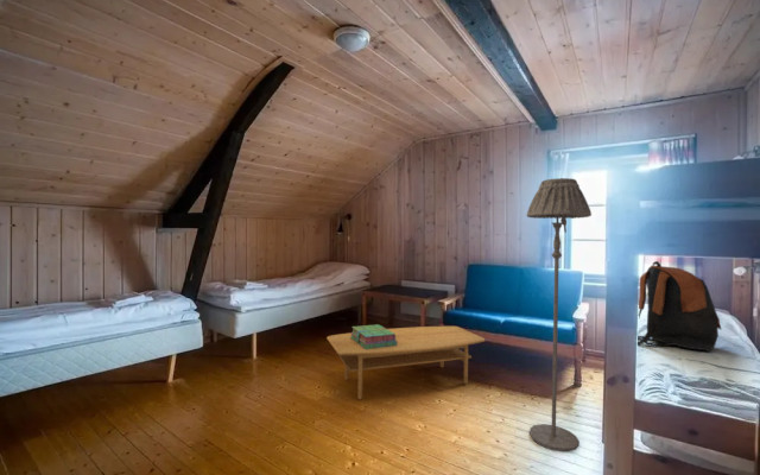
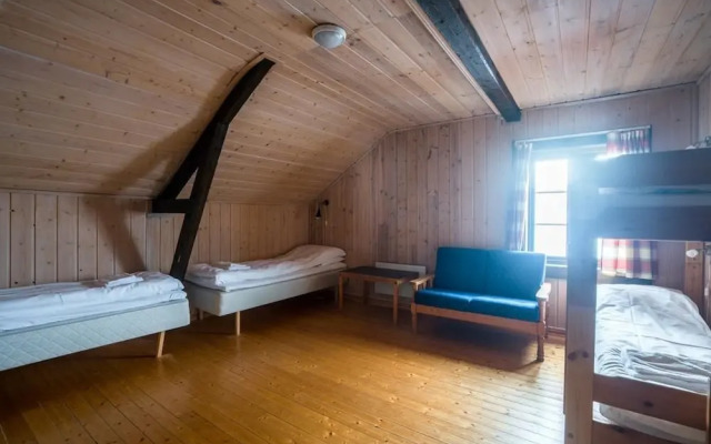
- stack of books [349,323,398,349]
- floor lamp [525,177,593,452]
- backpack [636,260,722,353]
- coffee table [325,325,486,400]
